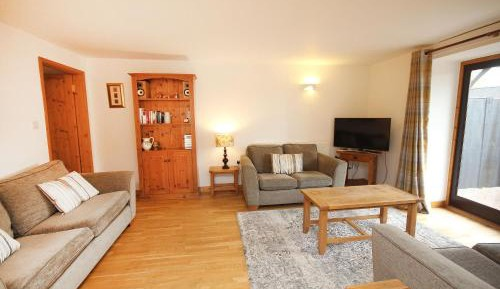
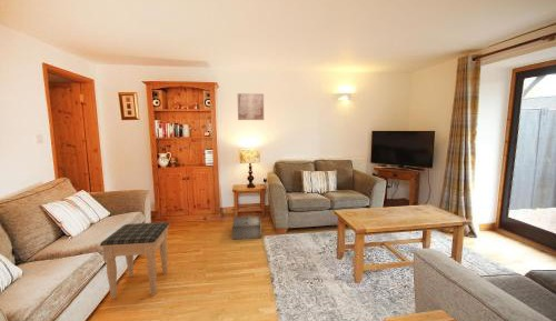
+ wall art [237,92,265,121]
+ speaker [231,215,262,241]
+ footstool [99,221,170,300]
